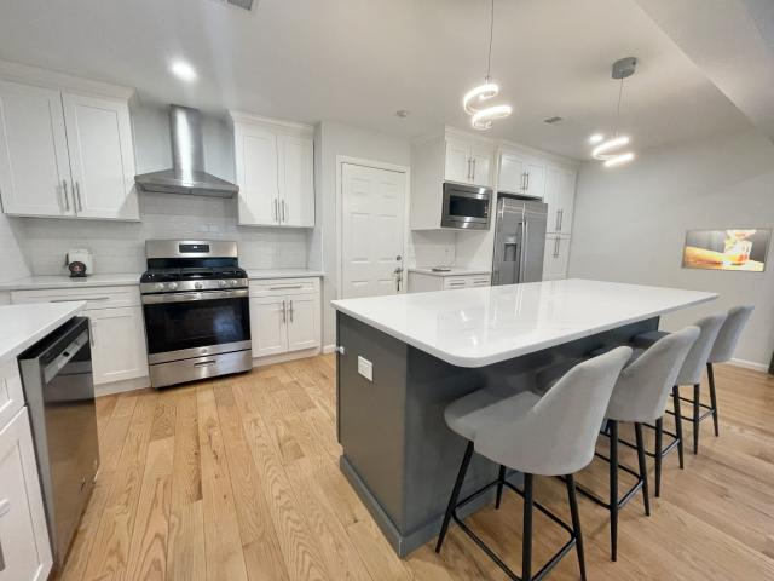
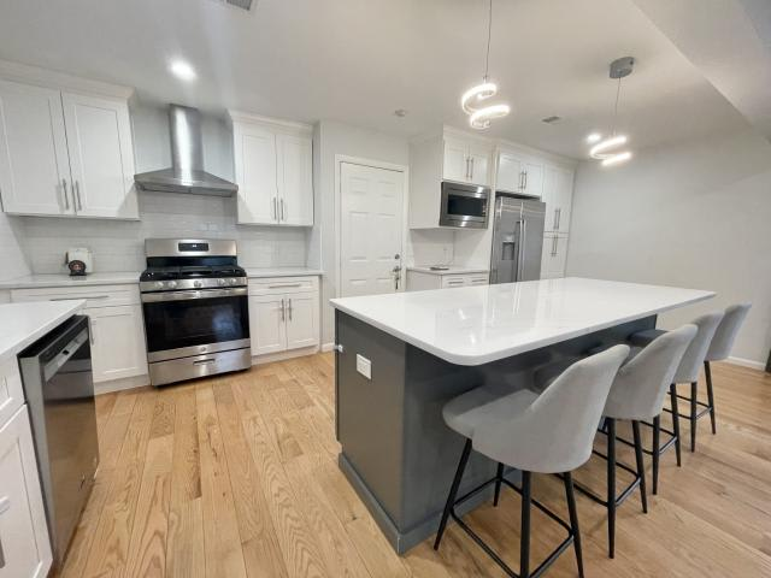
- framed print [680,226,774,274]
